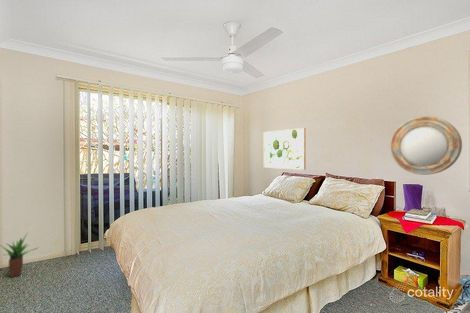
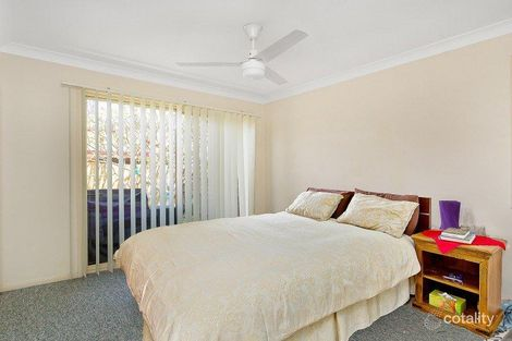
- home mirror [389,115,463,176]
- potted plant [0,233,40,278]
- wall art [262,127,307,171]
